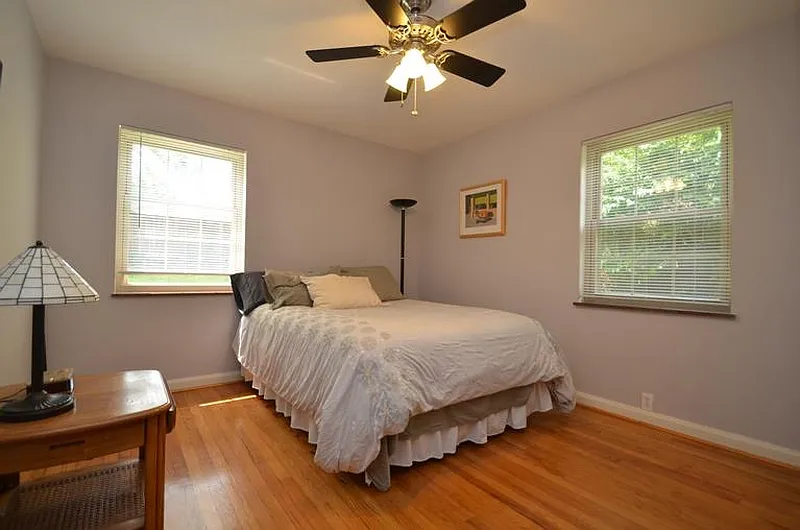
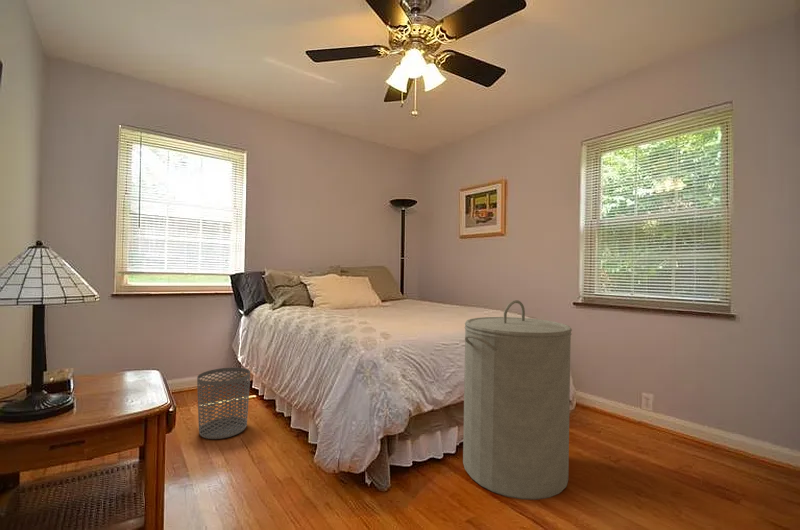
+ waste bin [196,367,251,440]
+ laundry hamper [462,299,573,501]
